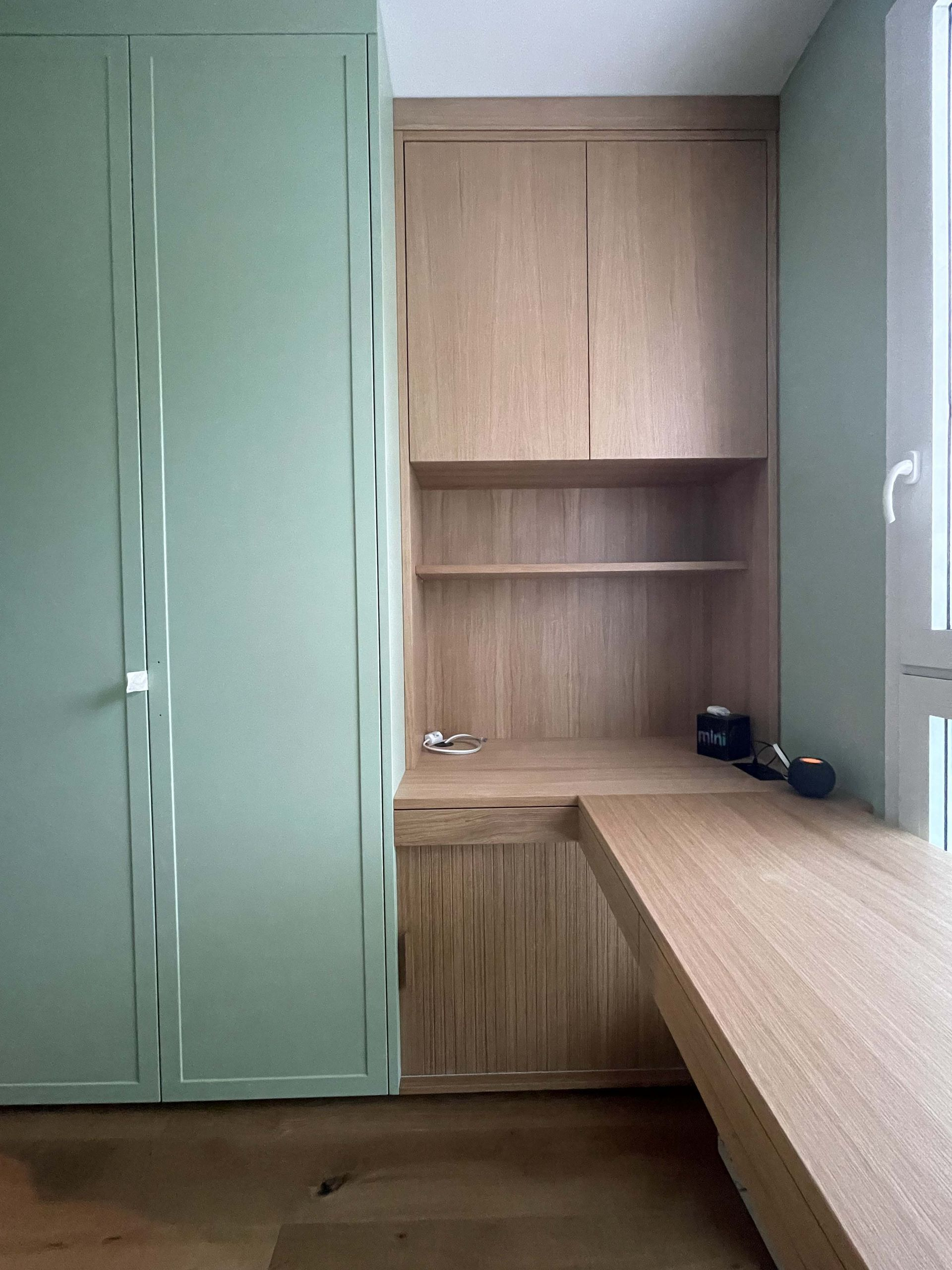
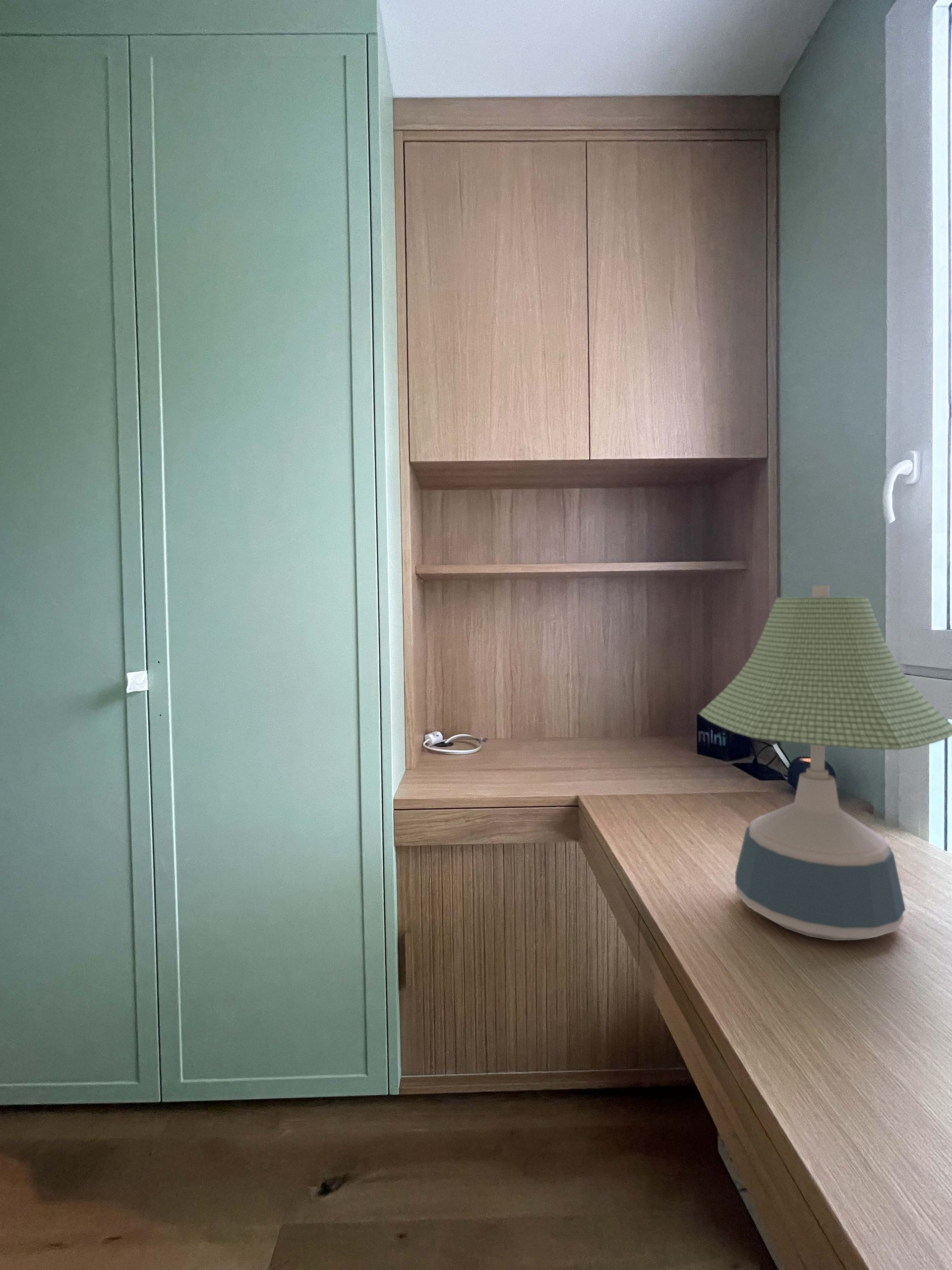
+ desk lamp [699,585,952,941]
